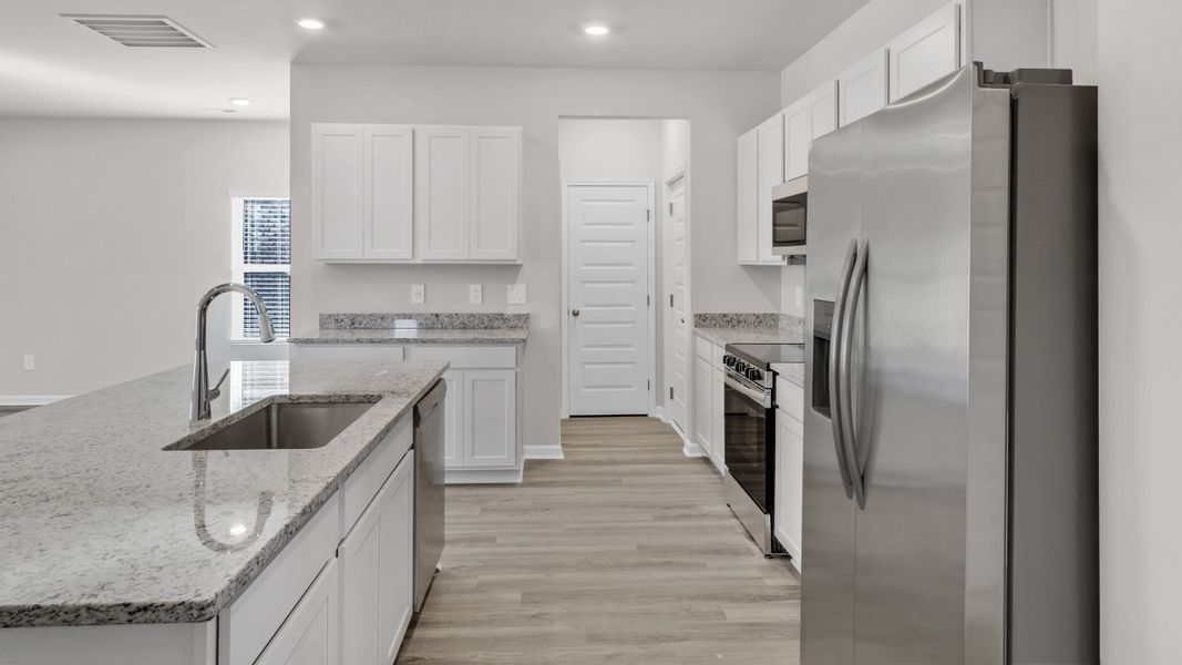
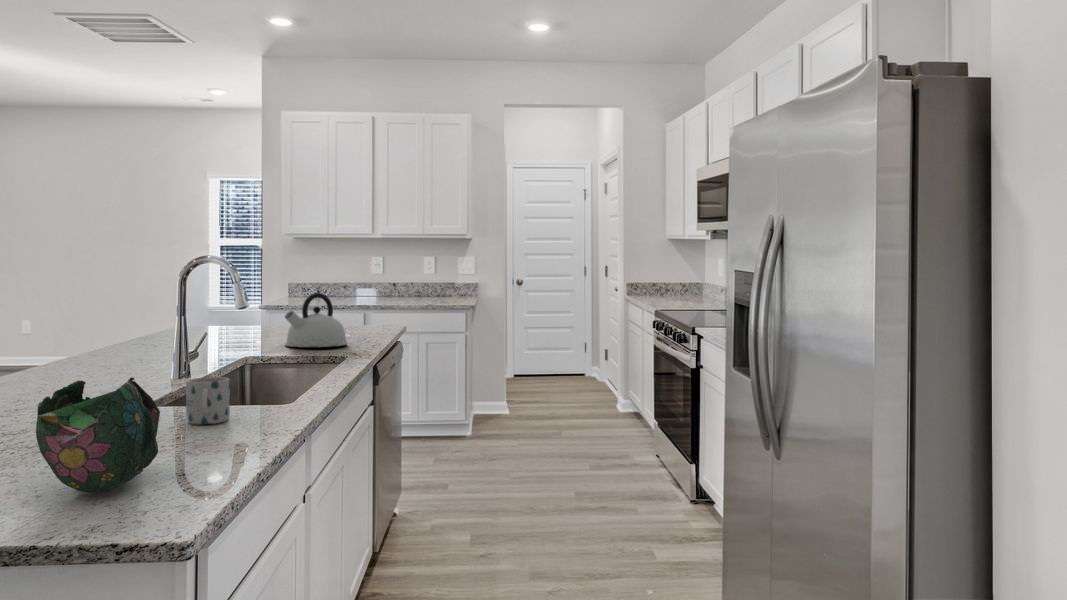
+ mug [185,376,231,425]
+ kettle [284,292,349,348]
+ decorative bowl [35,377,161,494]
